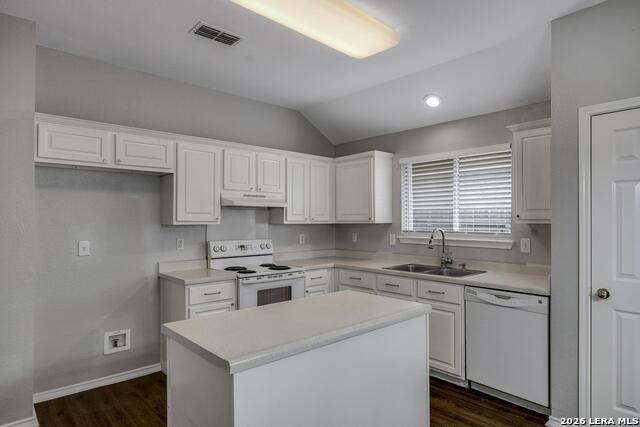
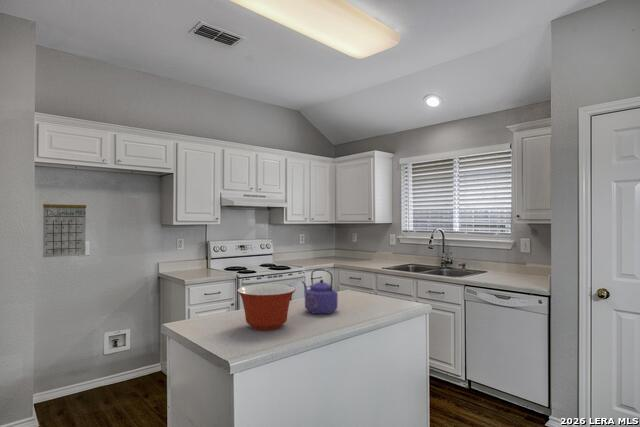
+ kettle [301,268,339,315]
+ mixing bowl [236,283,297,331]
+ calendar [42,192,87,258]
